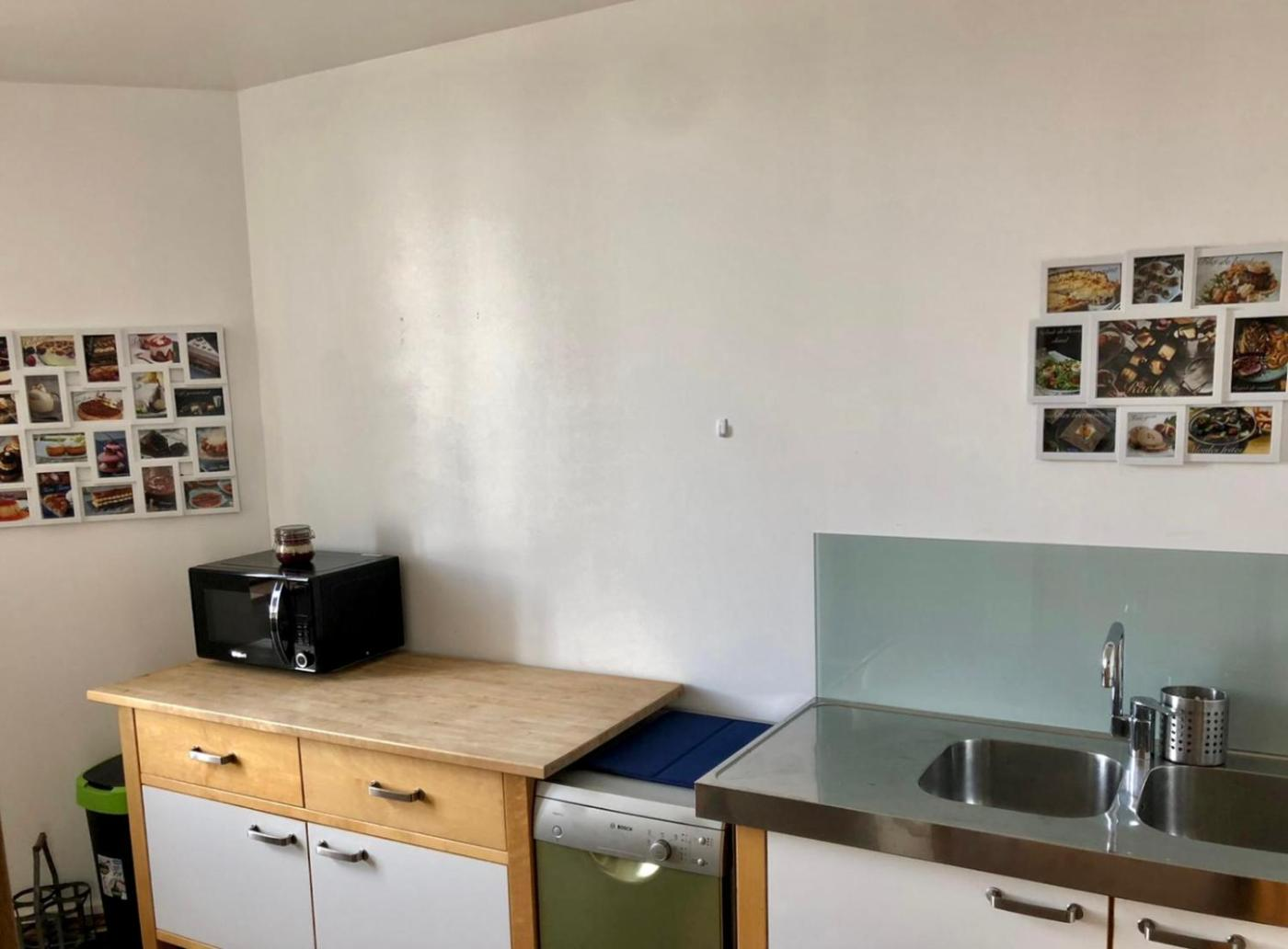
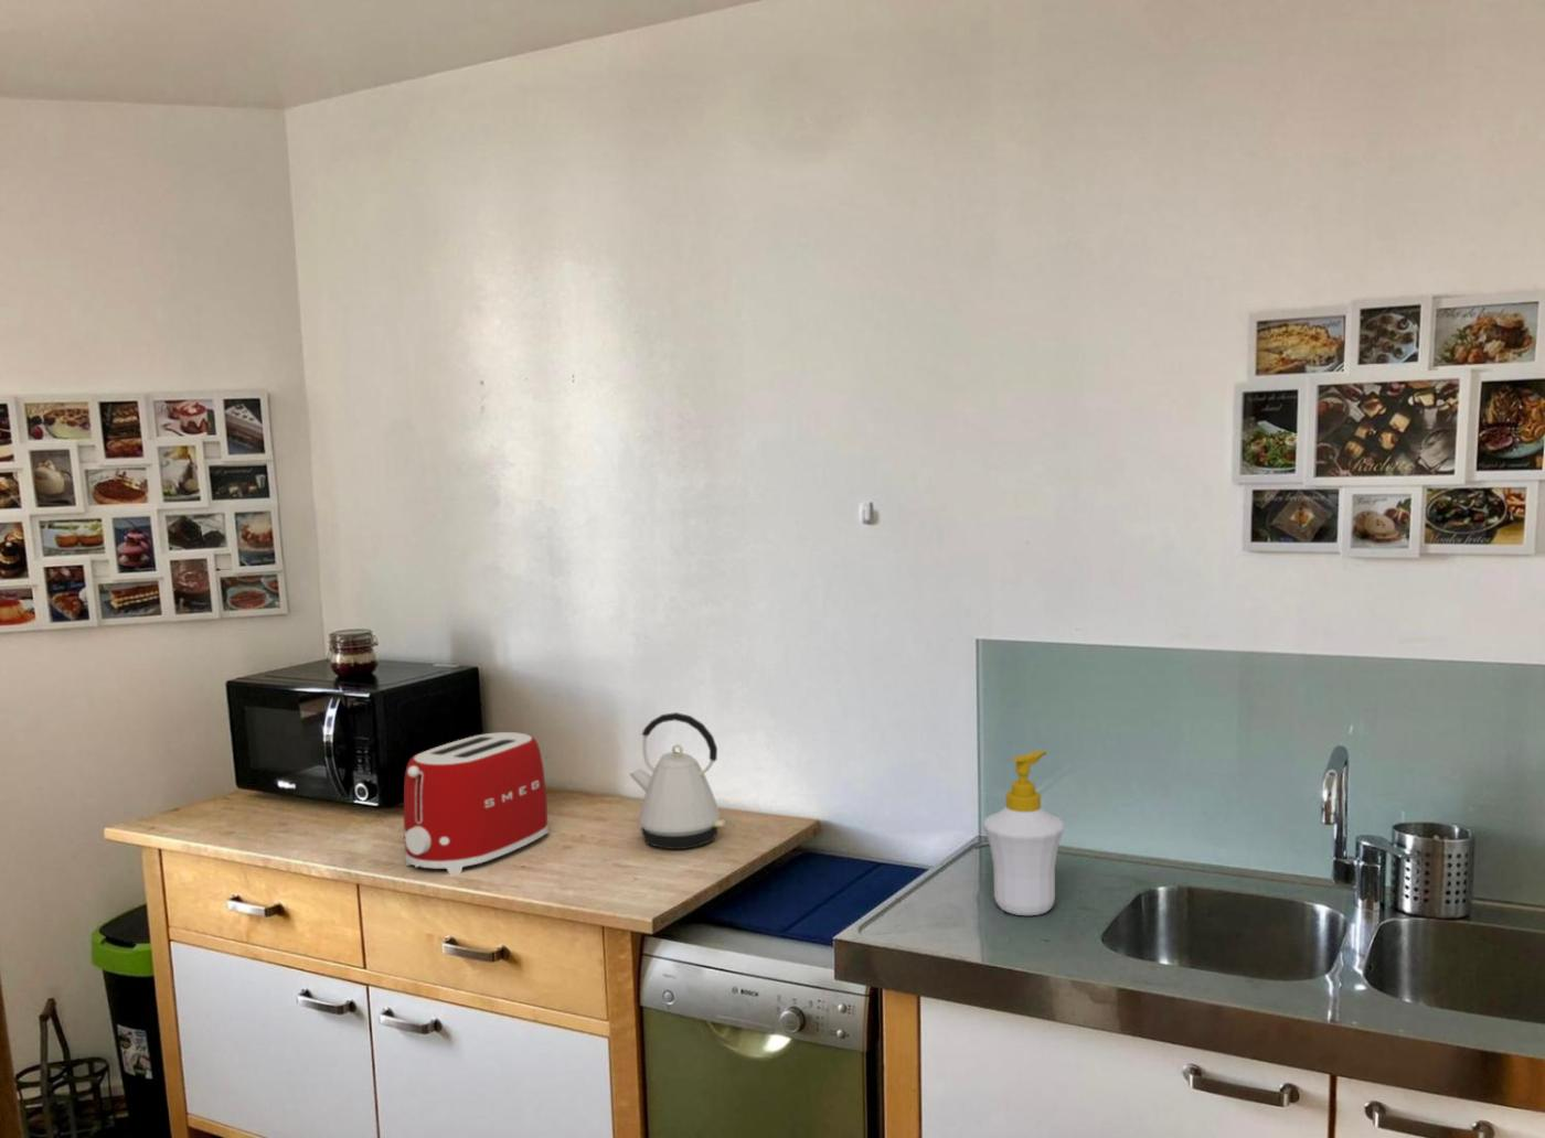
+ soap bottle [982,749,1066,916]
+ toaster [403,731,549,875]
+ kettle [627,711,727,850]
